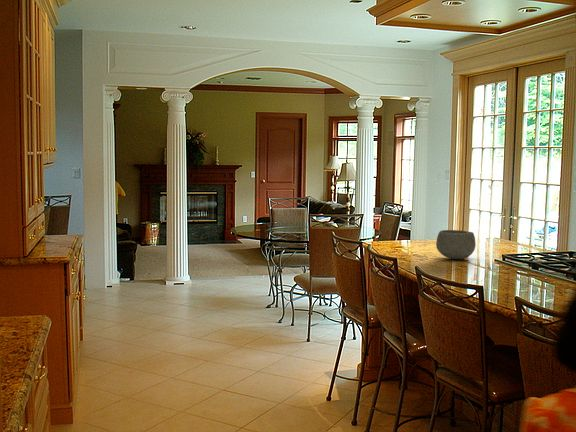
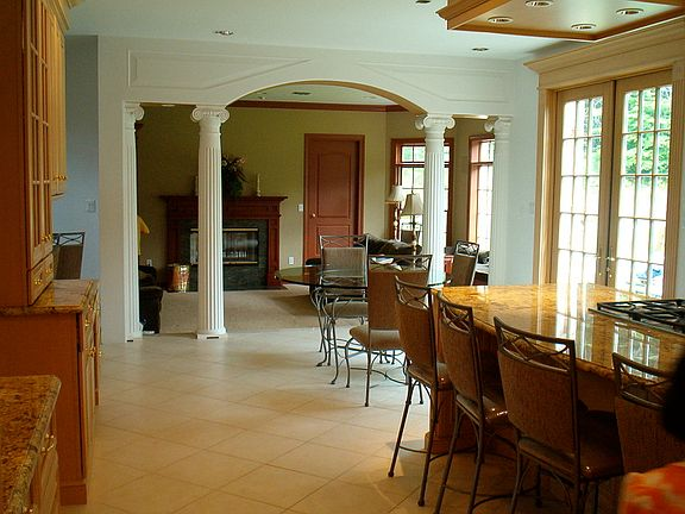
- bowl [435,229,477,260]
